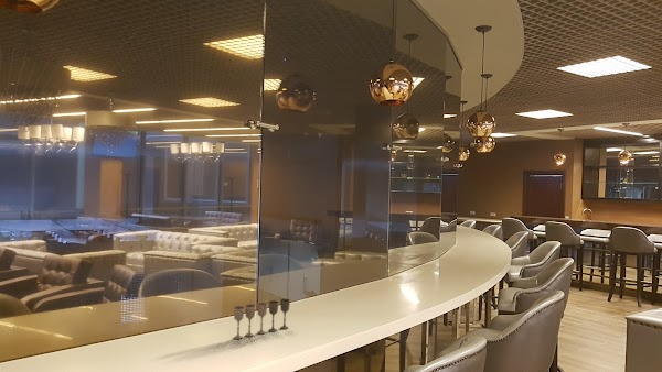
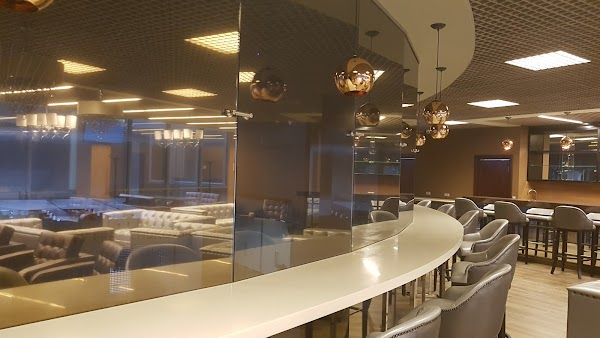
- wine glass [233,298,291,340]
